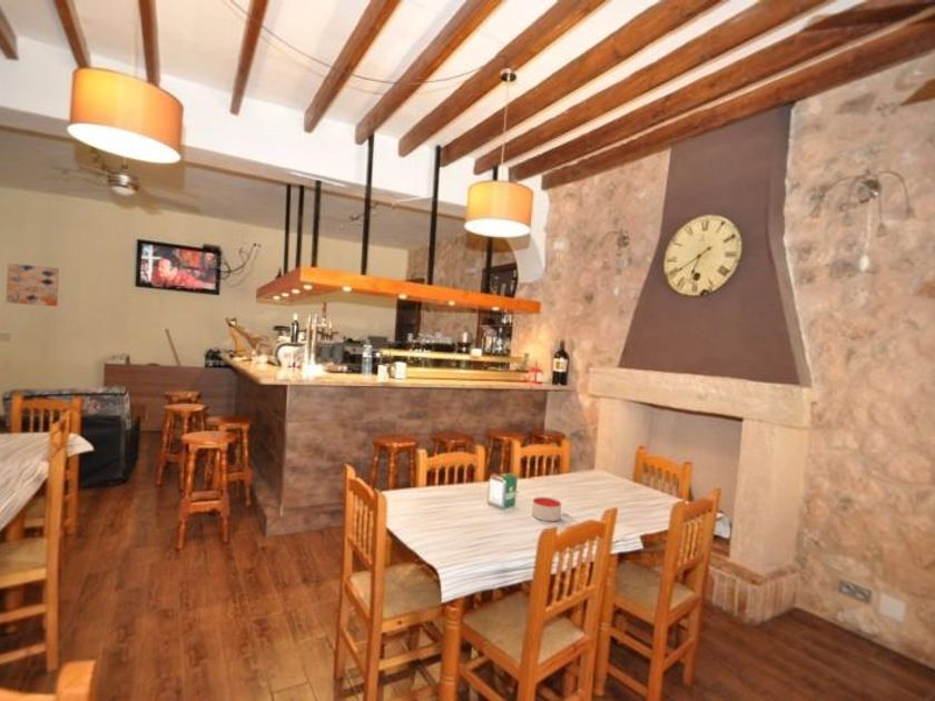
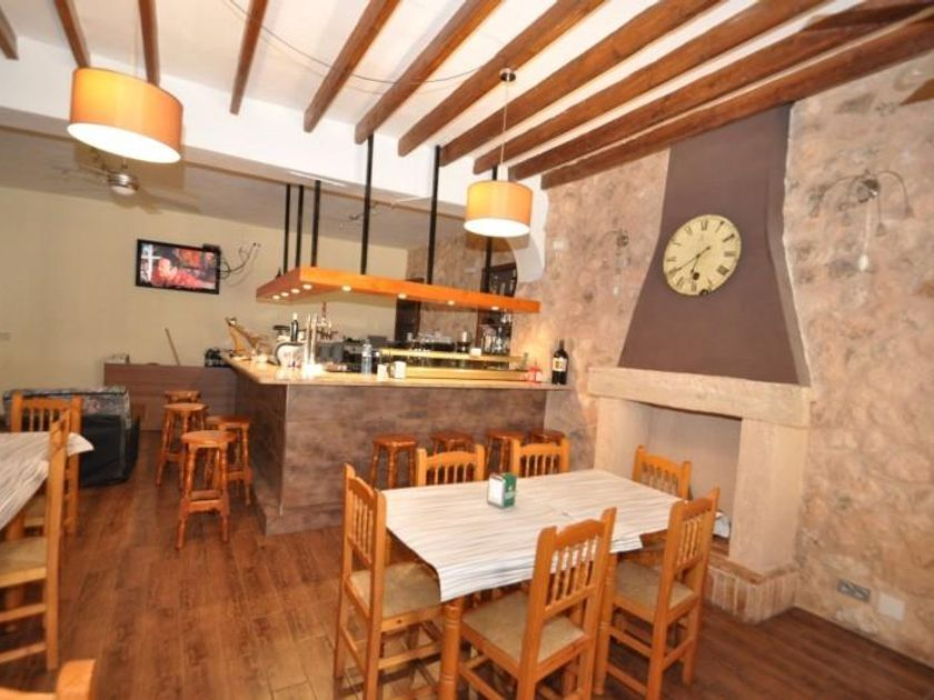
- wall art [6,263,60,307]
- candle [531,496,562,522]
